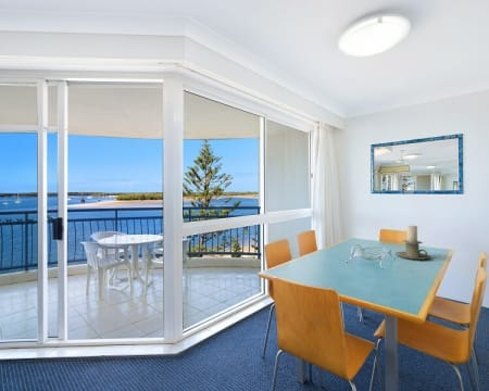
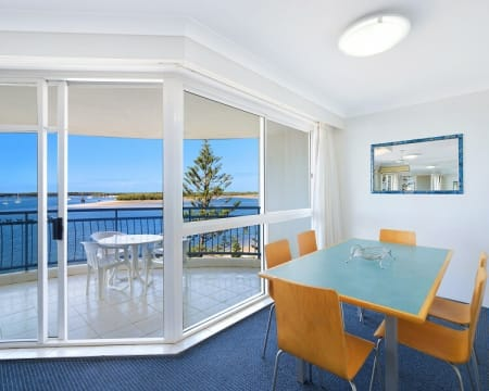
- candle holder [394,225,431,261]
